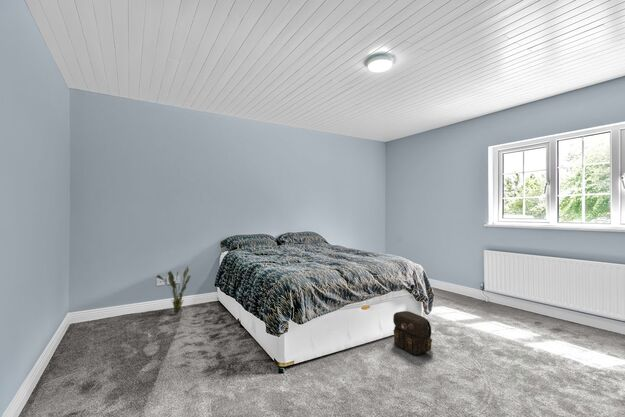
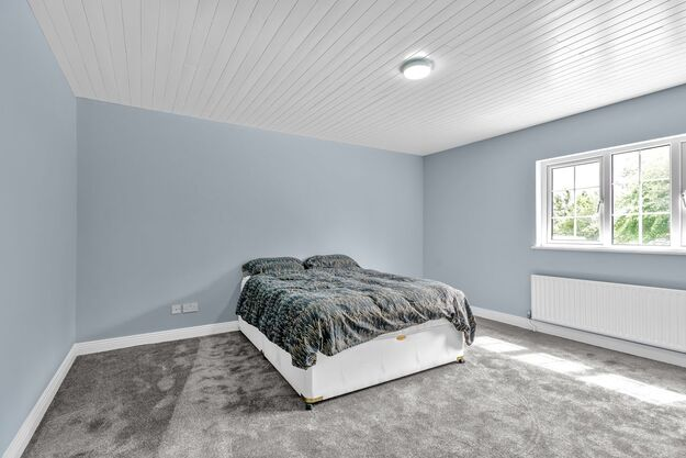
- backpack [392,310,433,356]
- decorative plant [155,265,192,316]
